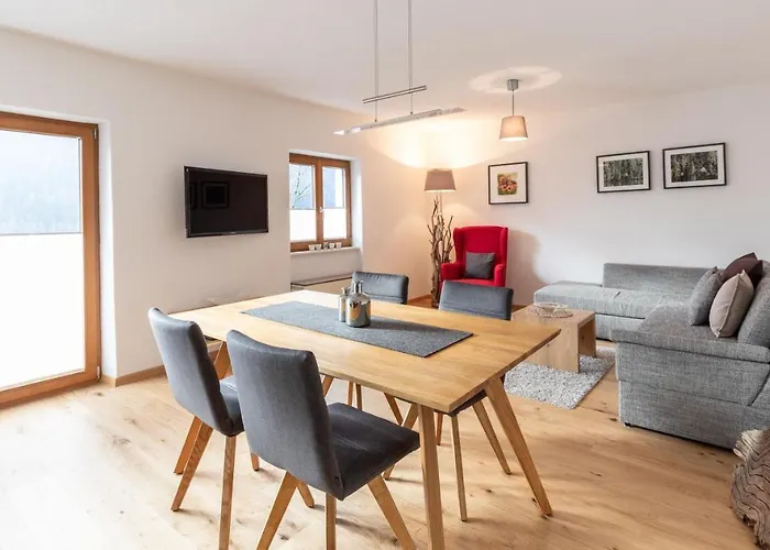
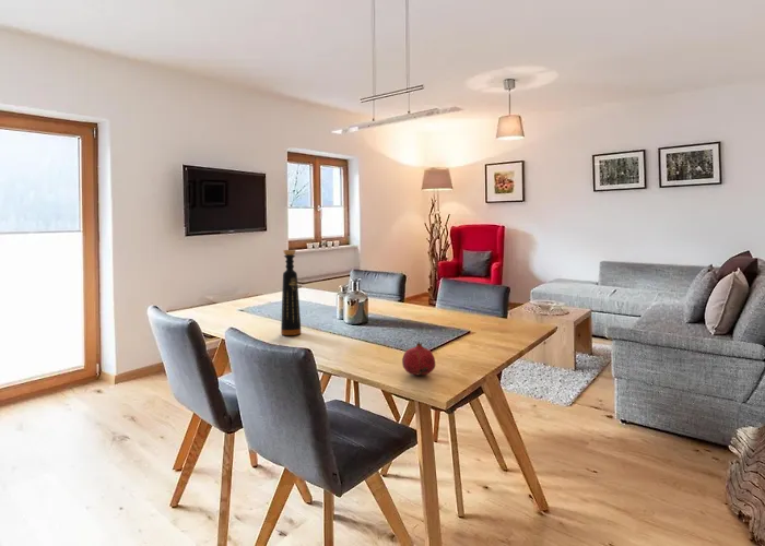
+ bottle [280,249,303,336]
+ fruit [401,341,436,376]
